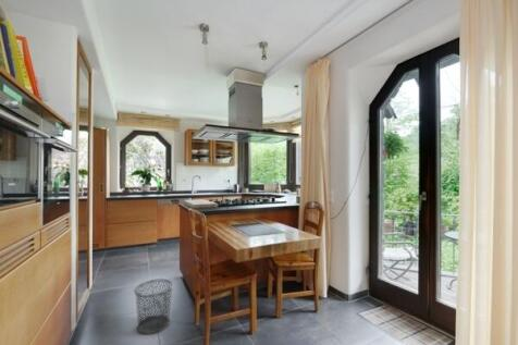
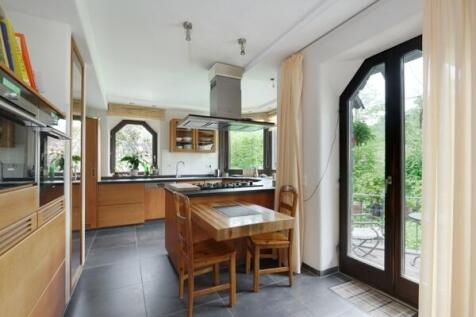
- trash can [133,278,174,335]
